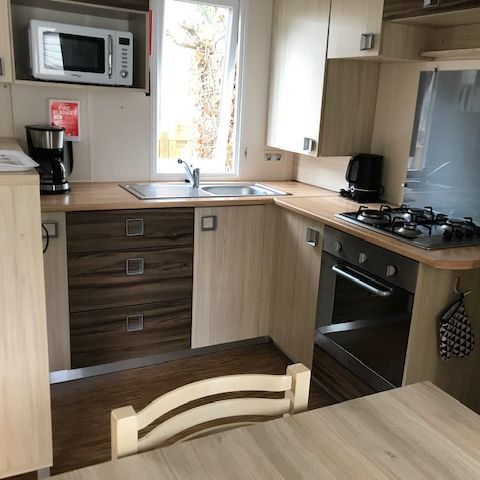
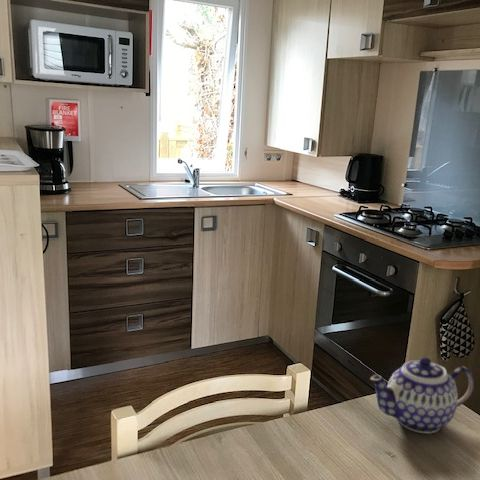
+ teapot [369,356,475,435]
